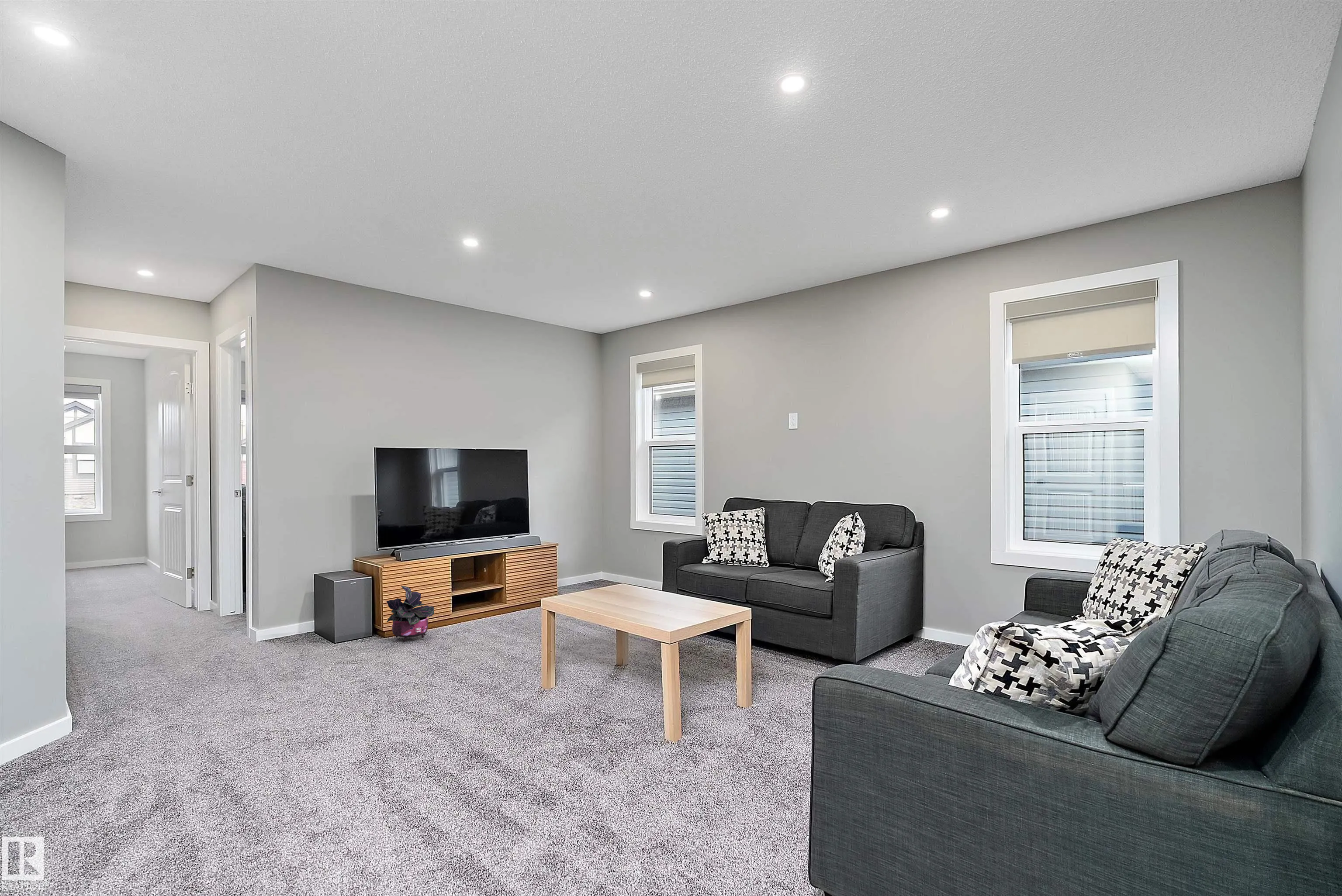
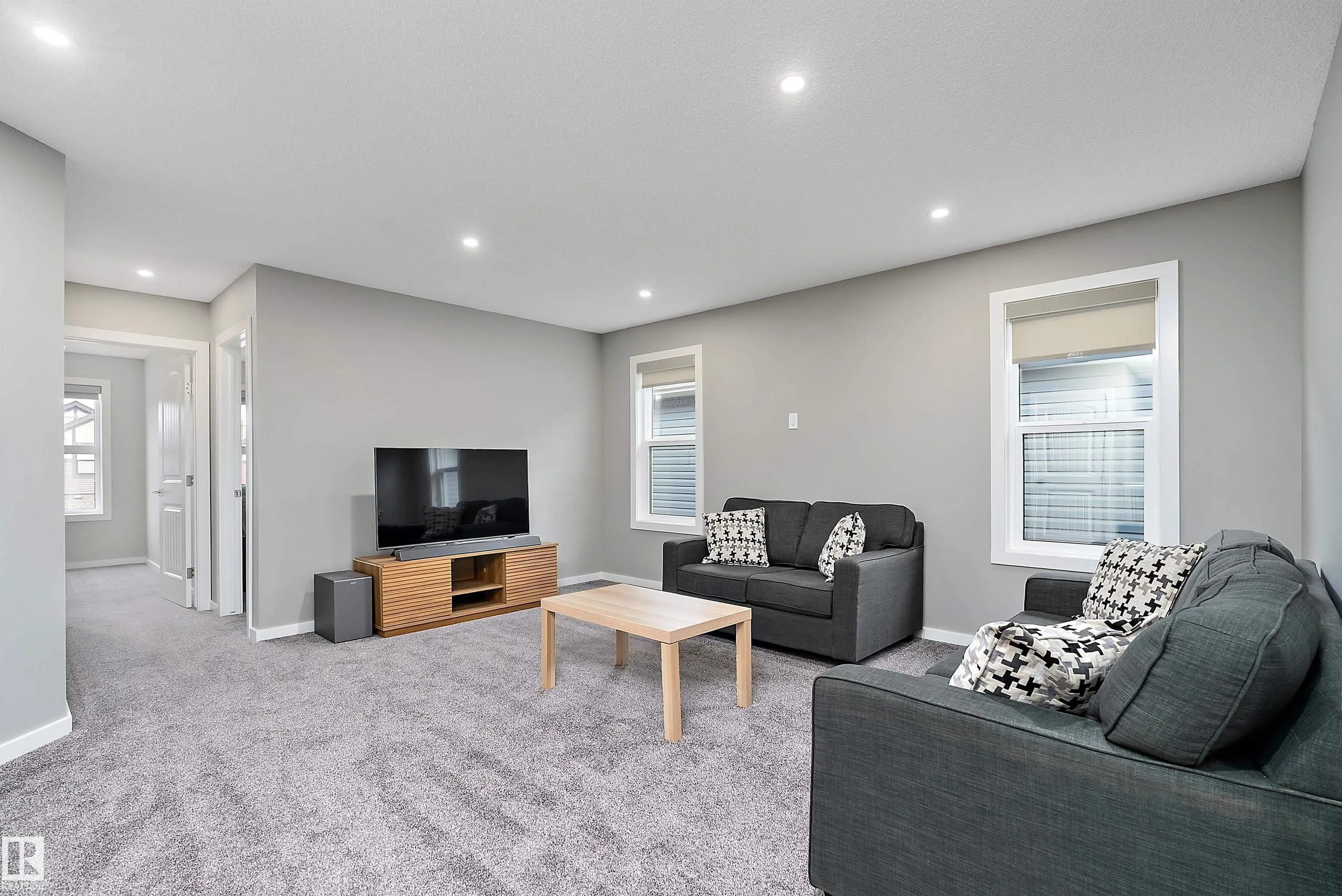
- potted plant [386,586,435,642]
